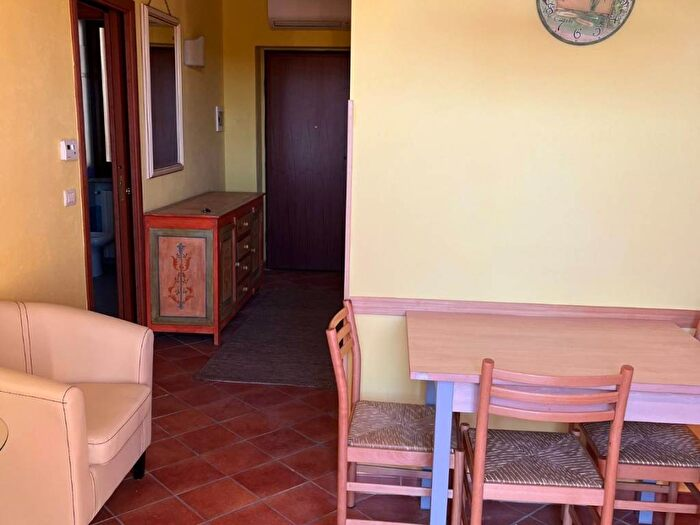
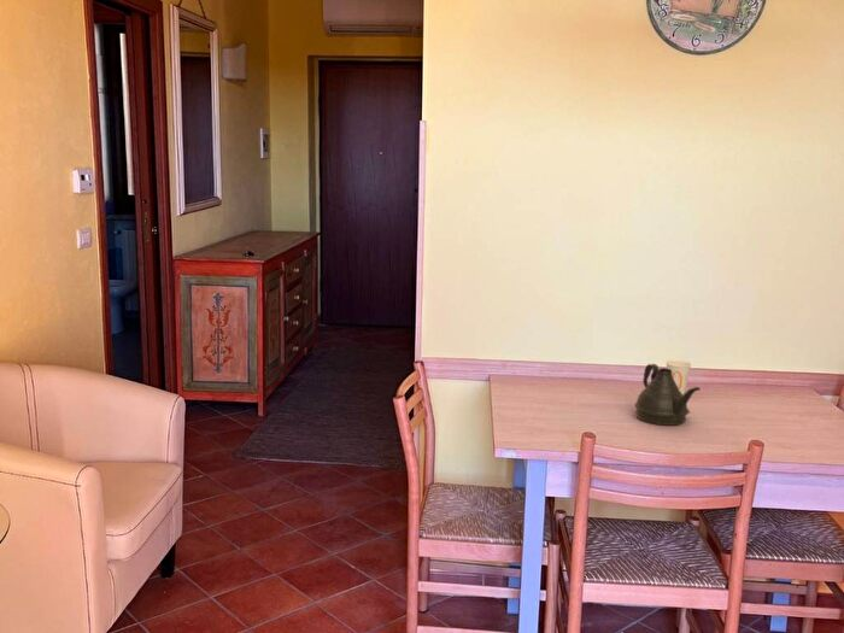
+ cup [664,359,692,395]
+ teapot [633,363,702,427]
